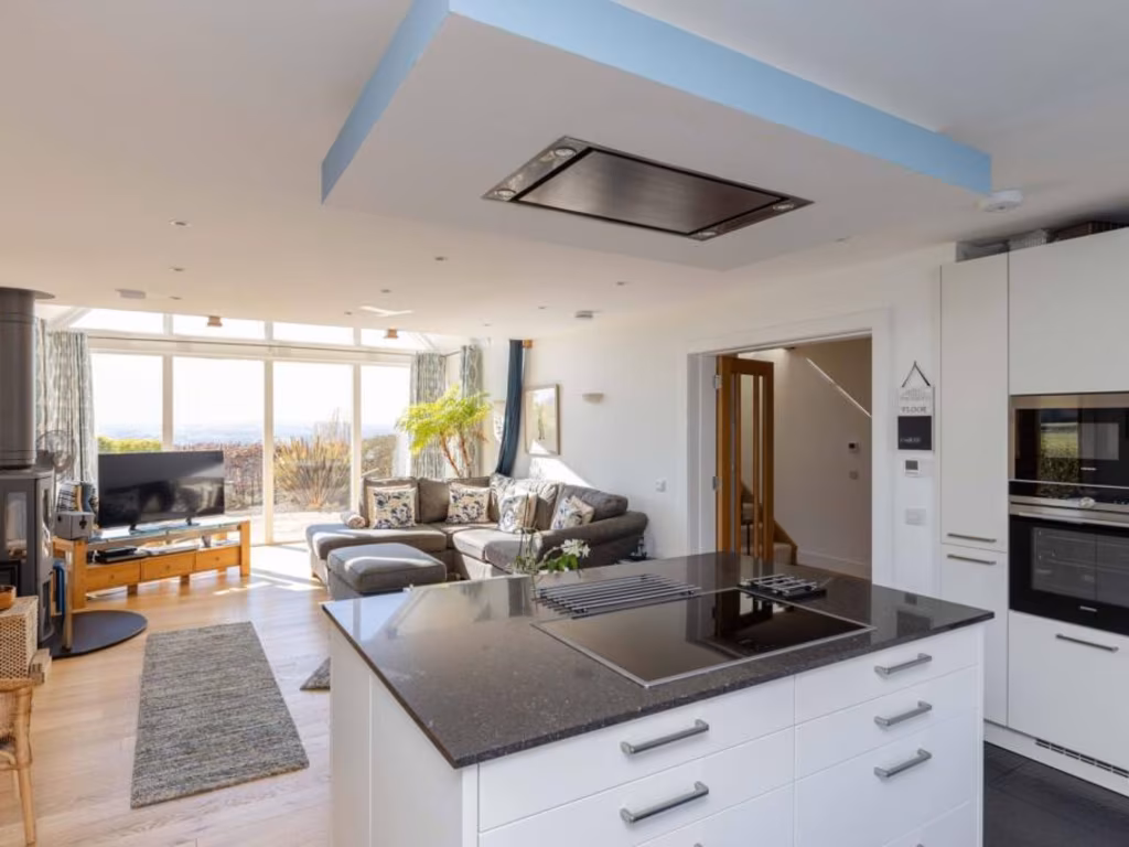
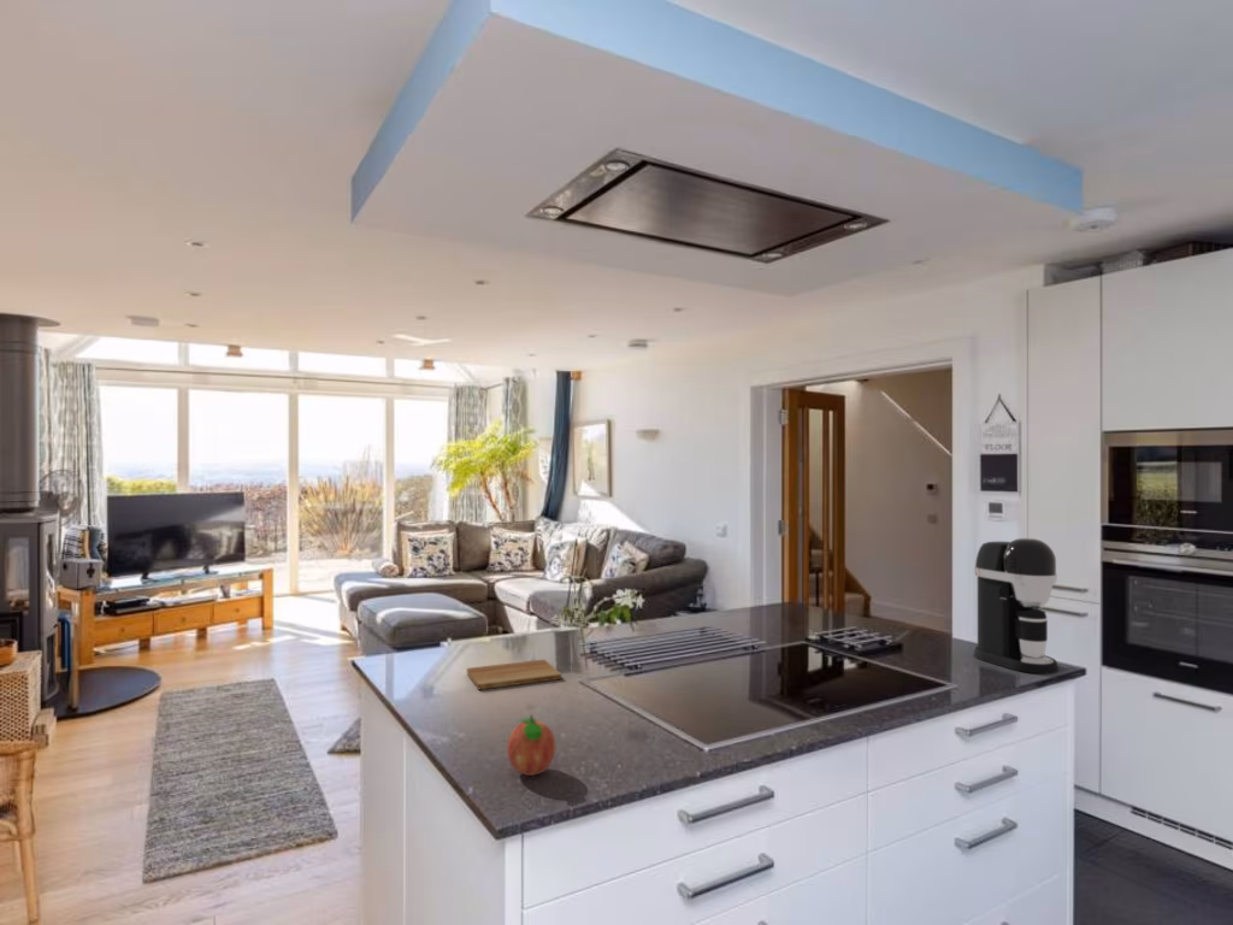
+ fruit [506,714,557,777]
+ coffee maker [973,537,1060,674]
+ cutting board [466,659,562,690]
